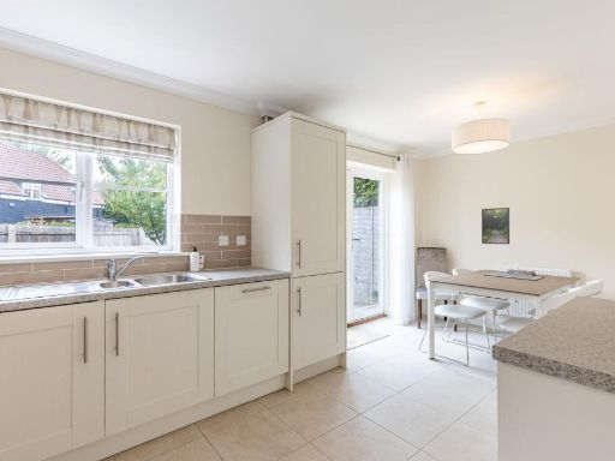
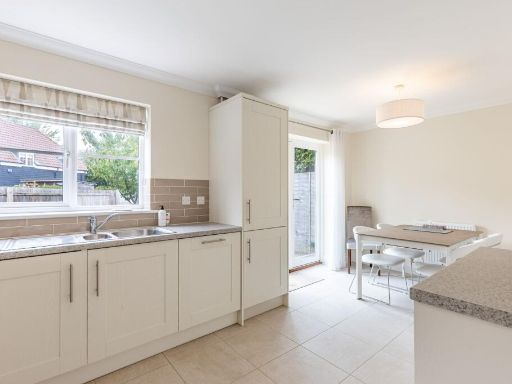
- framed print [480,206,510,245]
